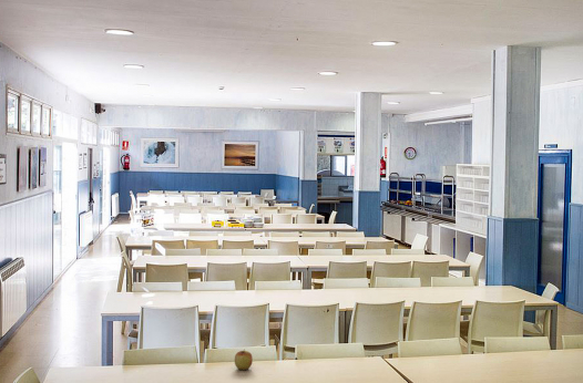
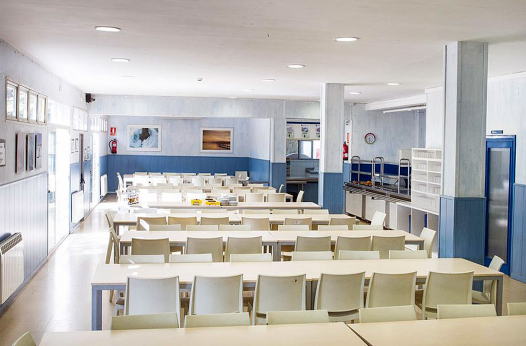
- apple [234,349,254,371]
